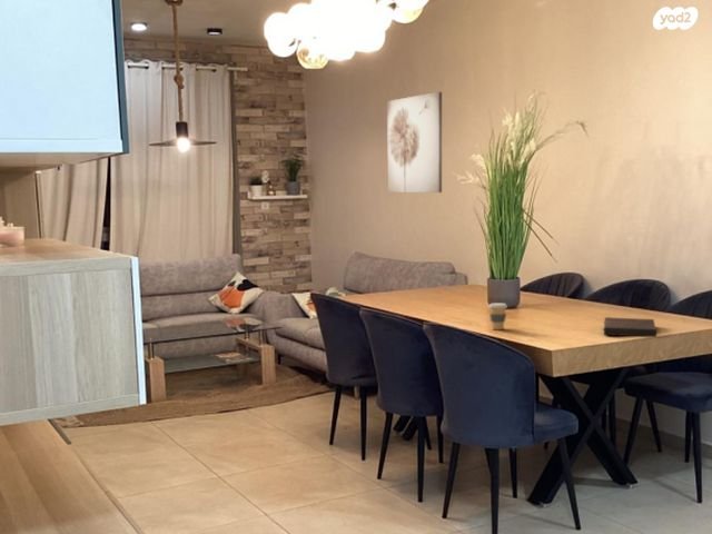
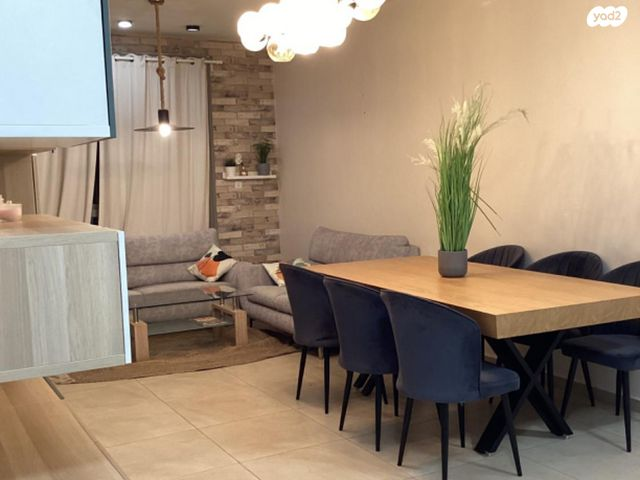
- book [602,316,657,338]
- coffee cup [487,301,508,330]
- wall art [386,91,443,194]
